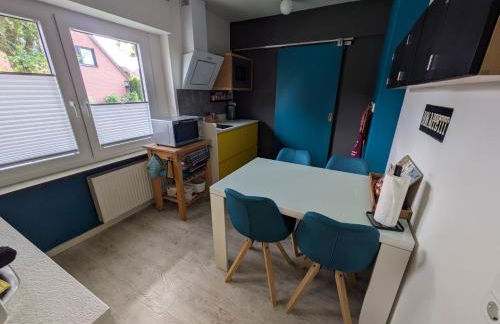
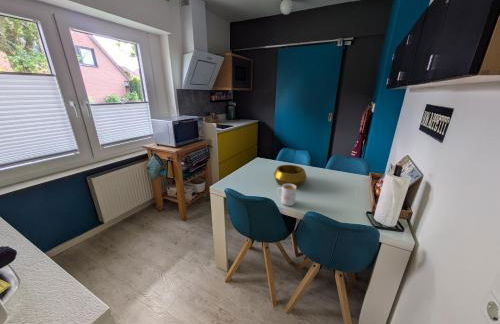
+ mug [276,184,297,207]
+ decorative bowl [273,164,308,188]
